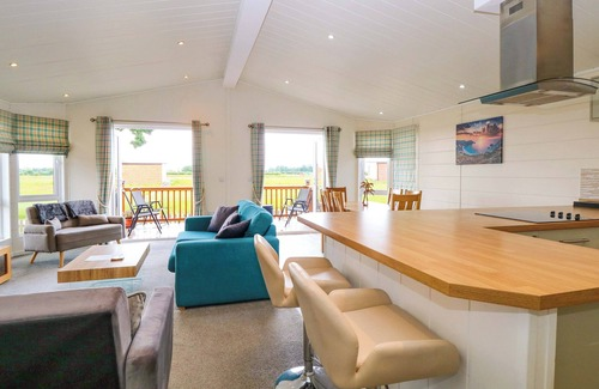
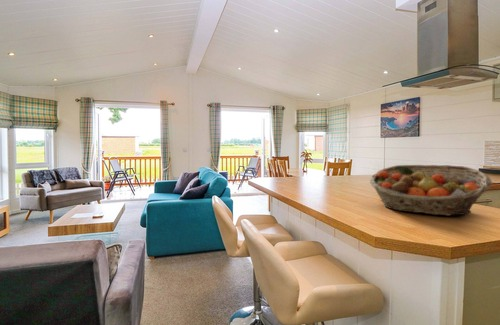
+ fruit basket [369,164,493,217]
